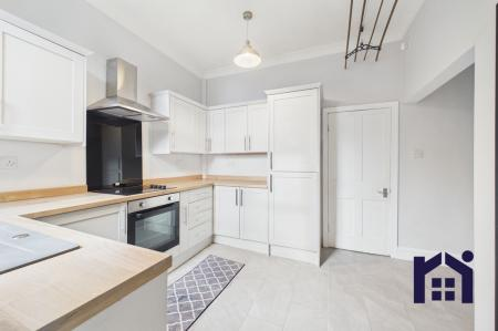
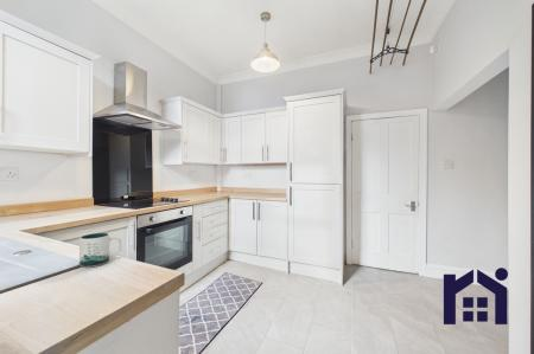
+ mug [78,232,122,269]
